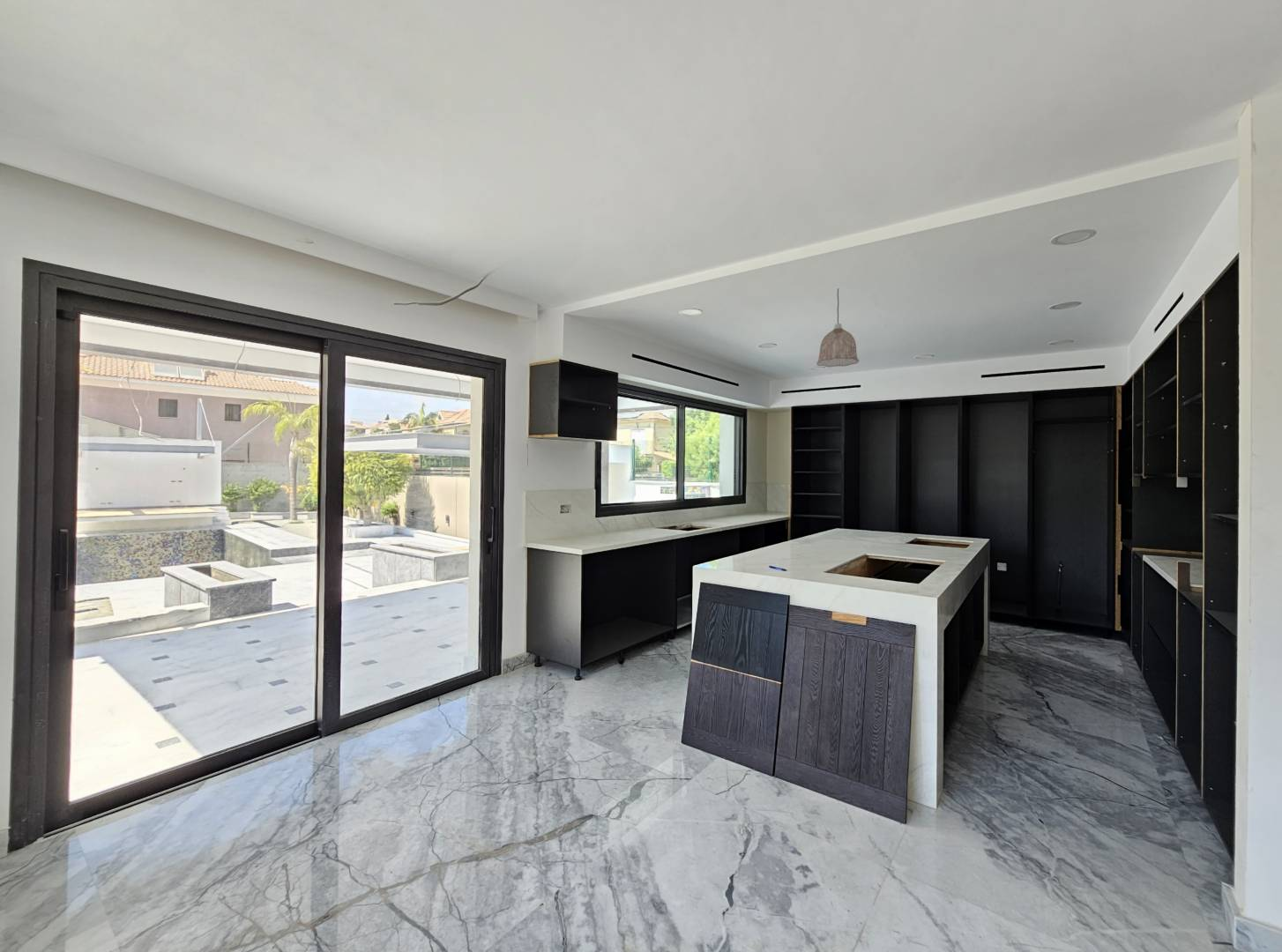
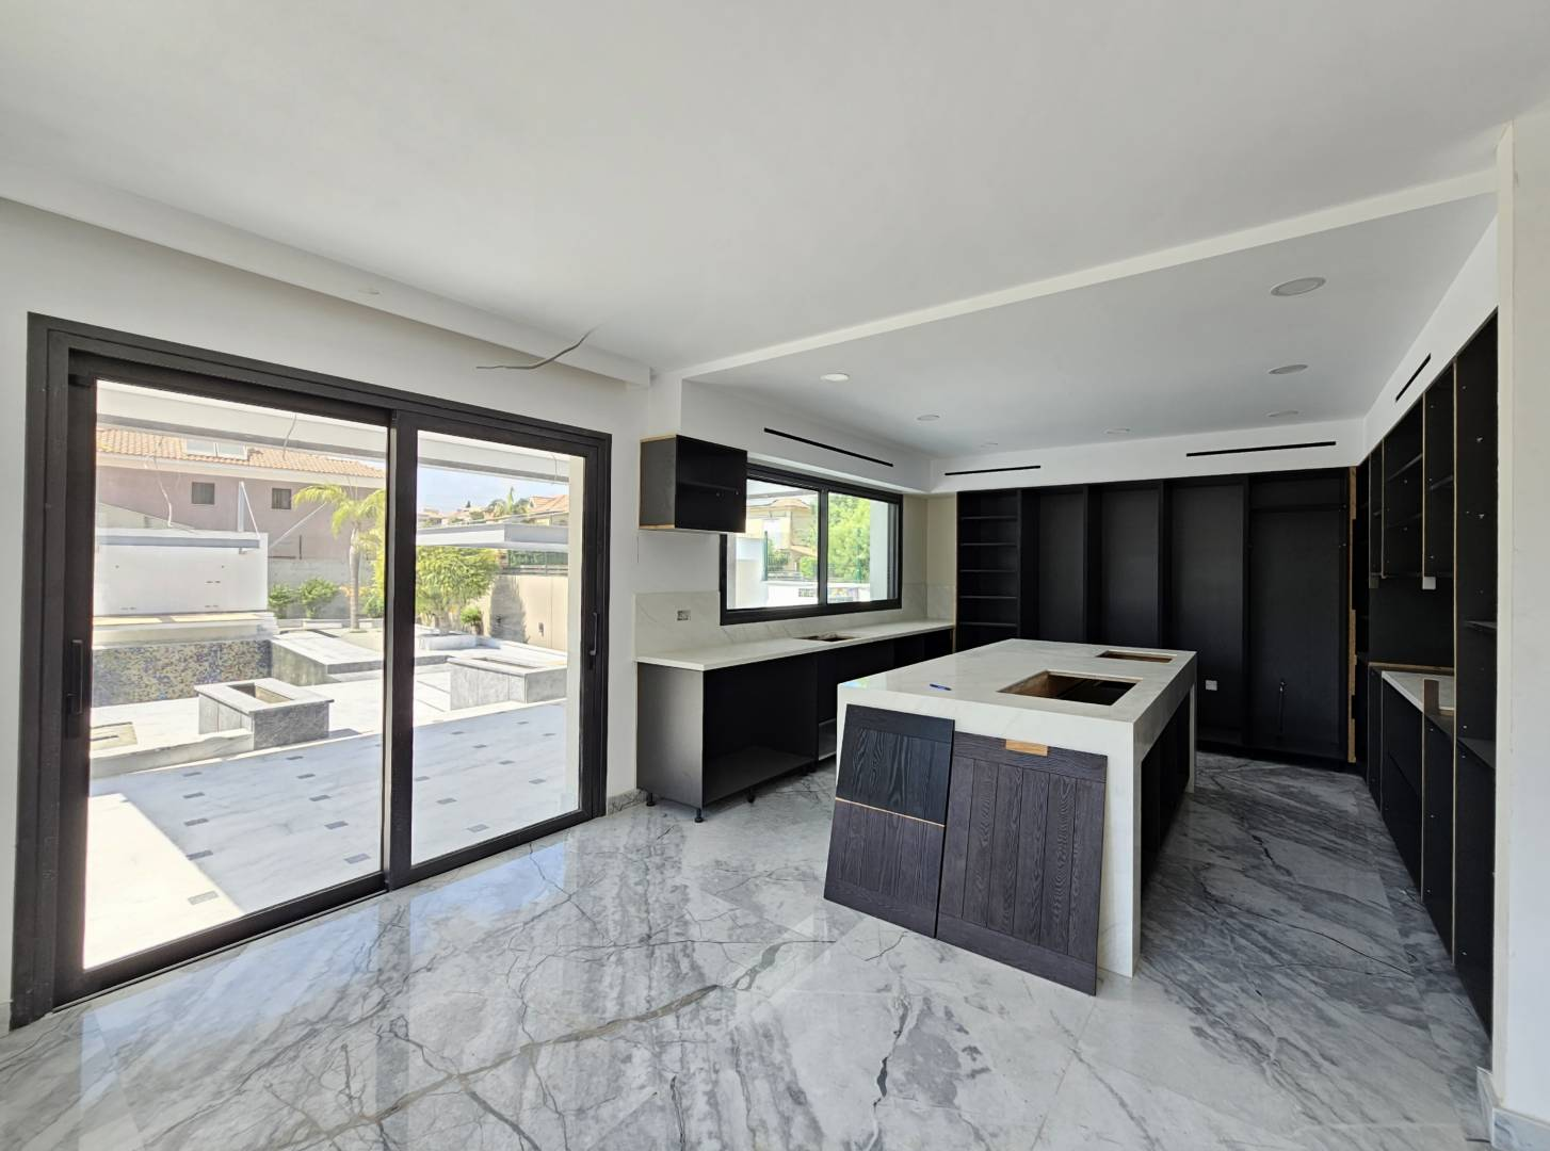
- pendant lamp [816,287,860,368]
